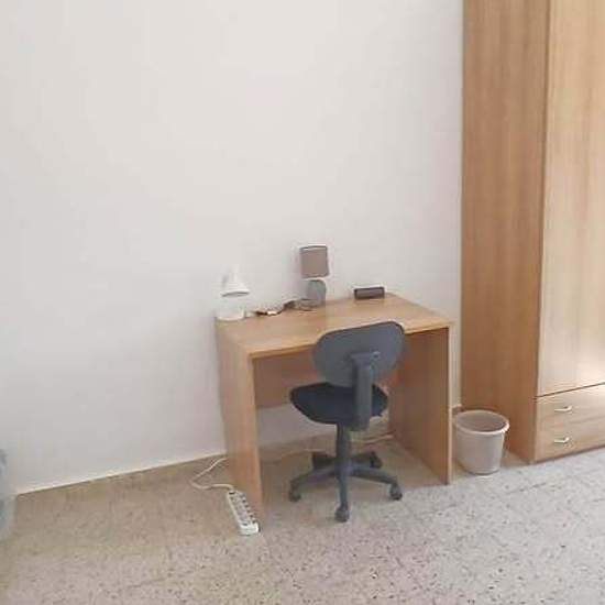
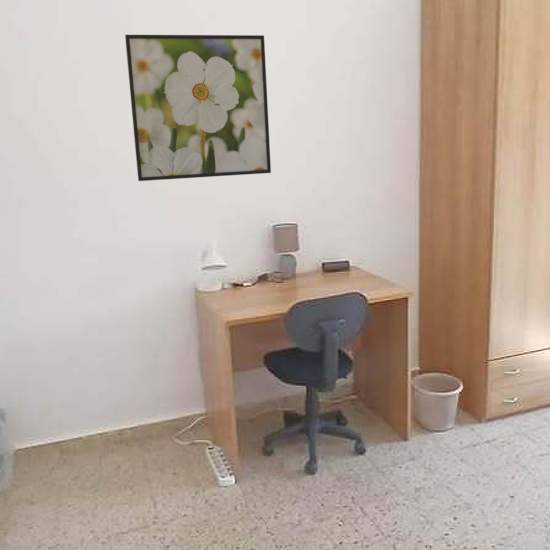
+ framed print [124,34,272,182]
